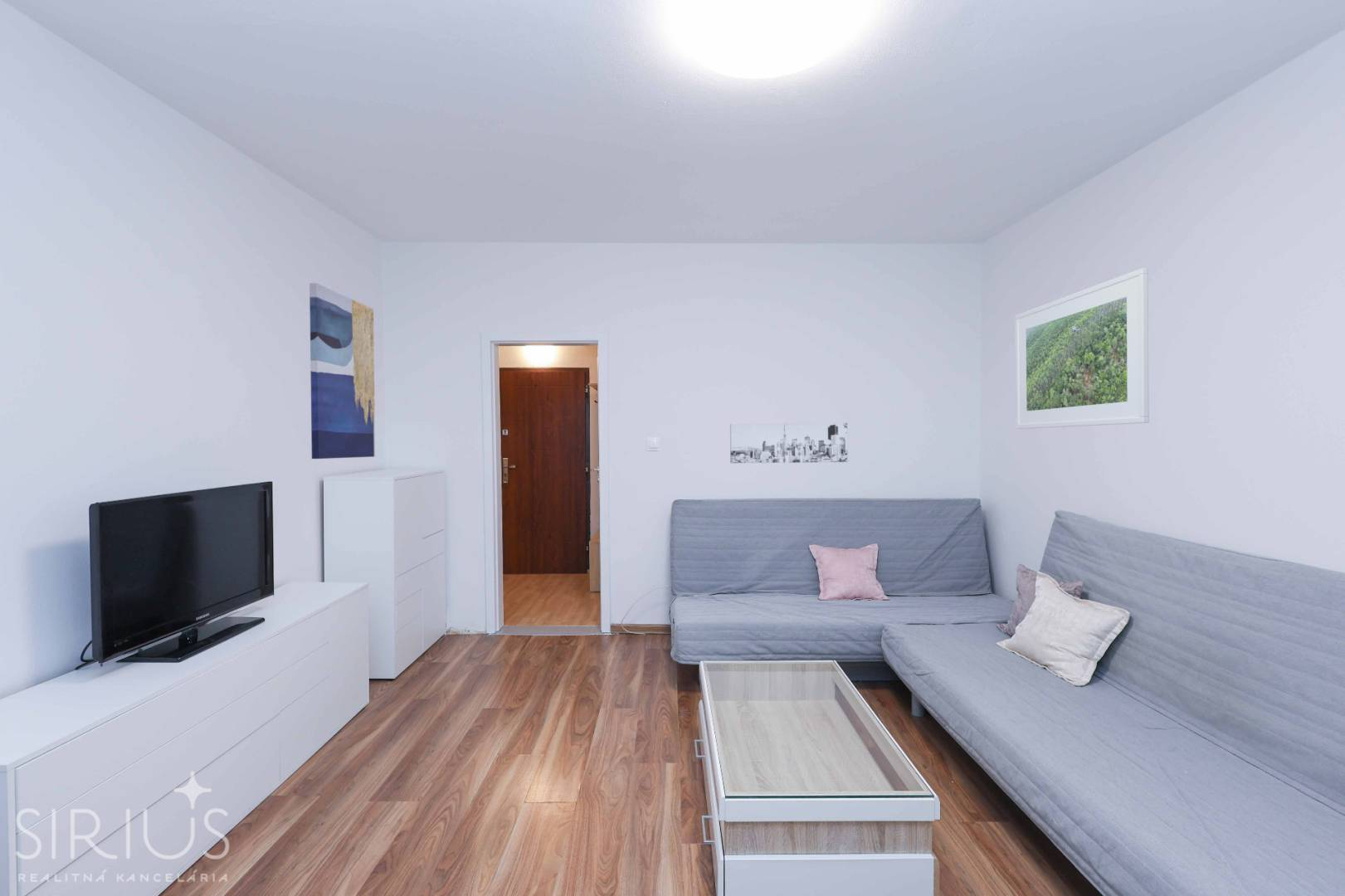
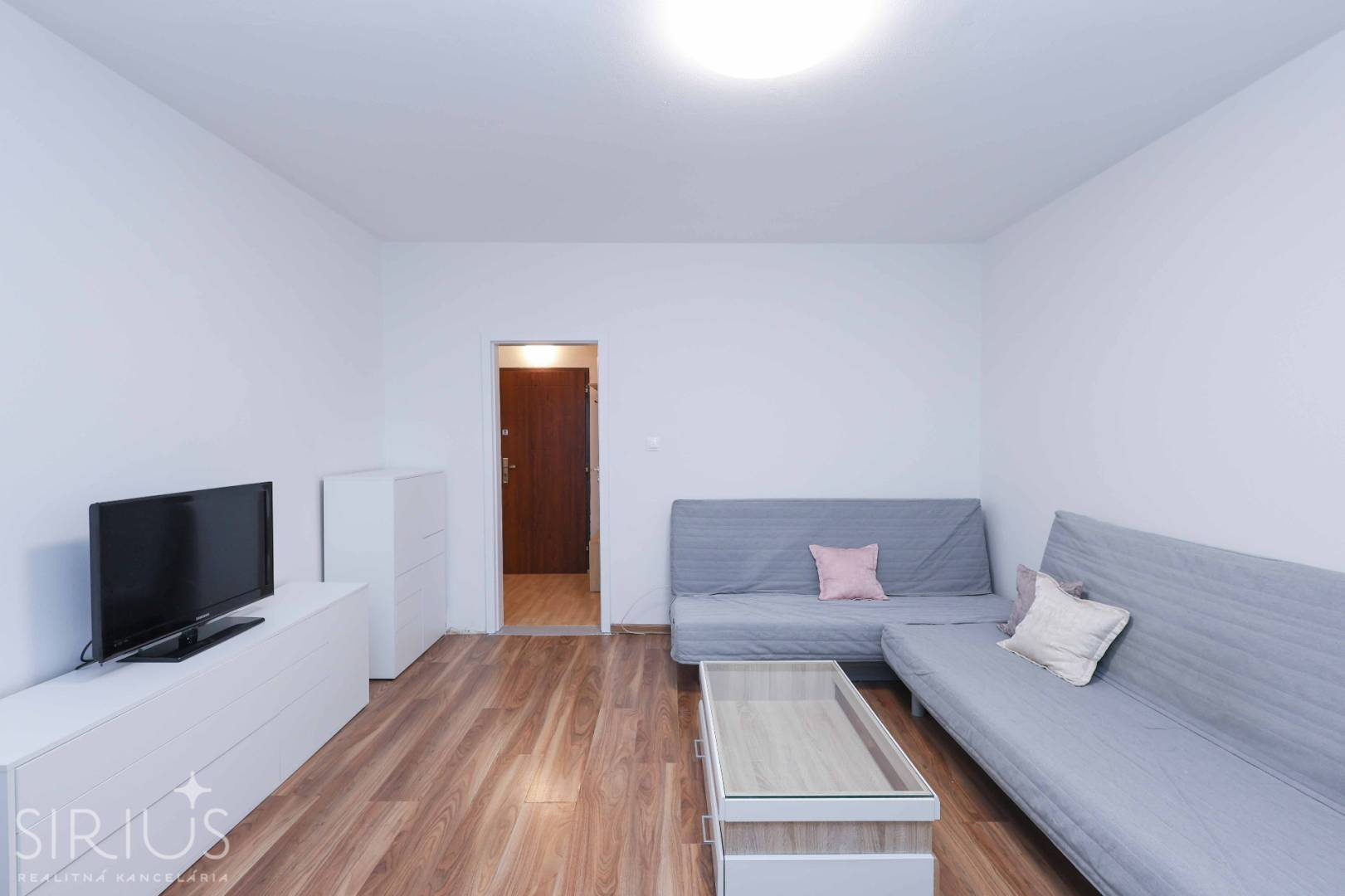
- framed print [1015,267,1149,430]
- wall art [729,422,849,464]
- wall art [309,282,376,460]
